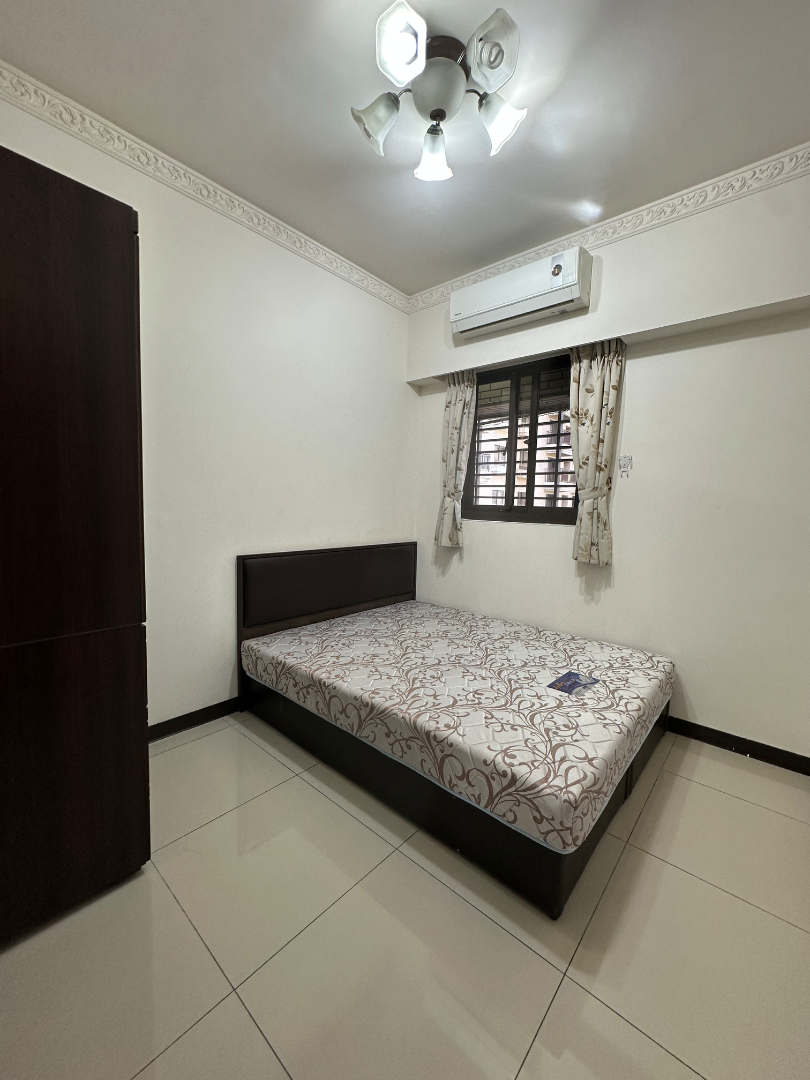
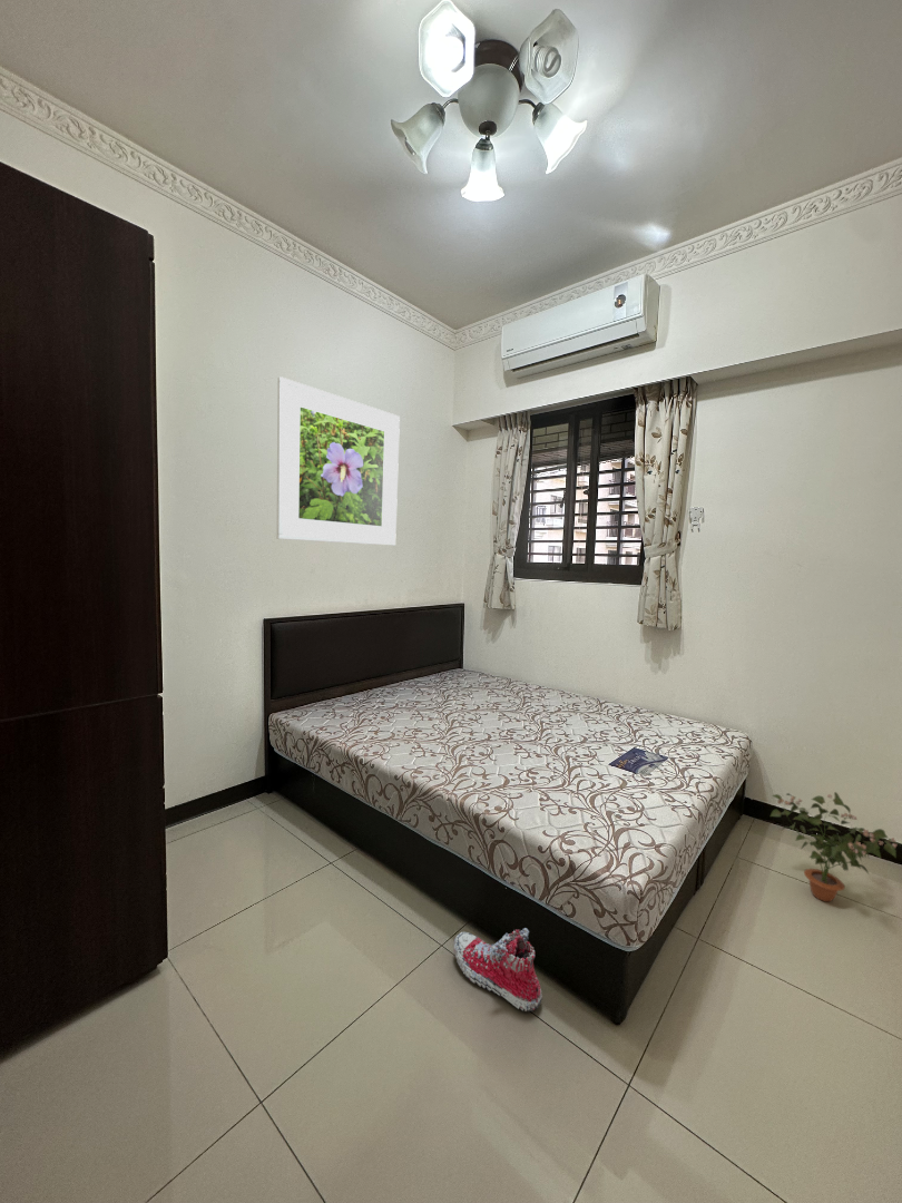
+ potted plant [769,791,900,903]
+ shoe [452,927,543,1013]
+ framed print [276,375,401,547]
